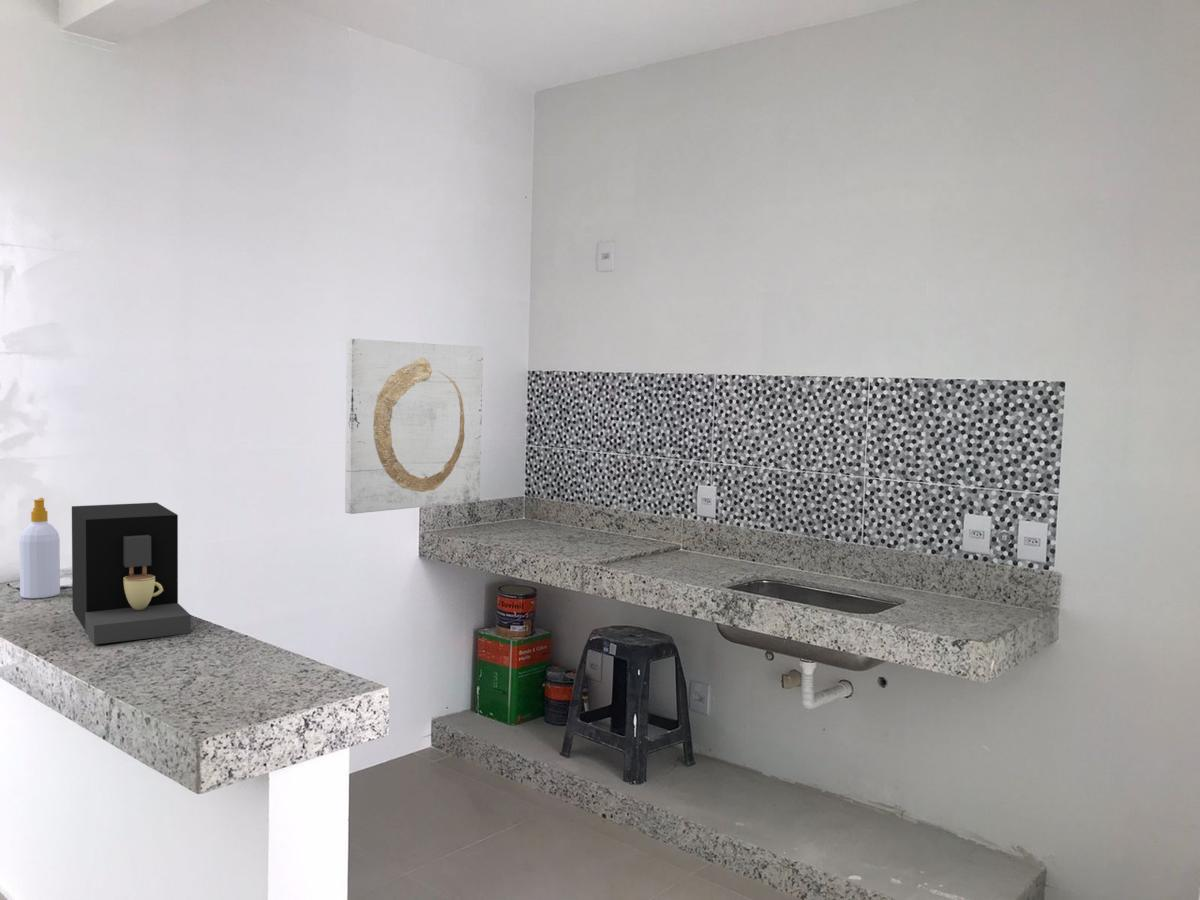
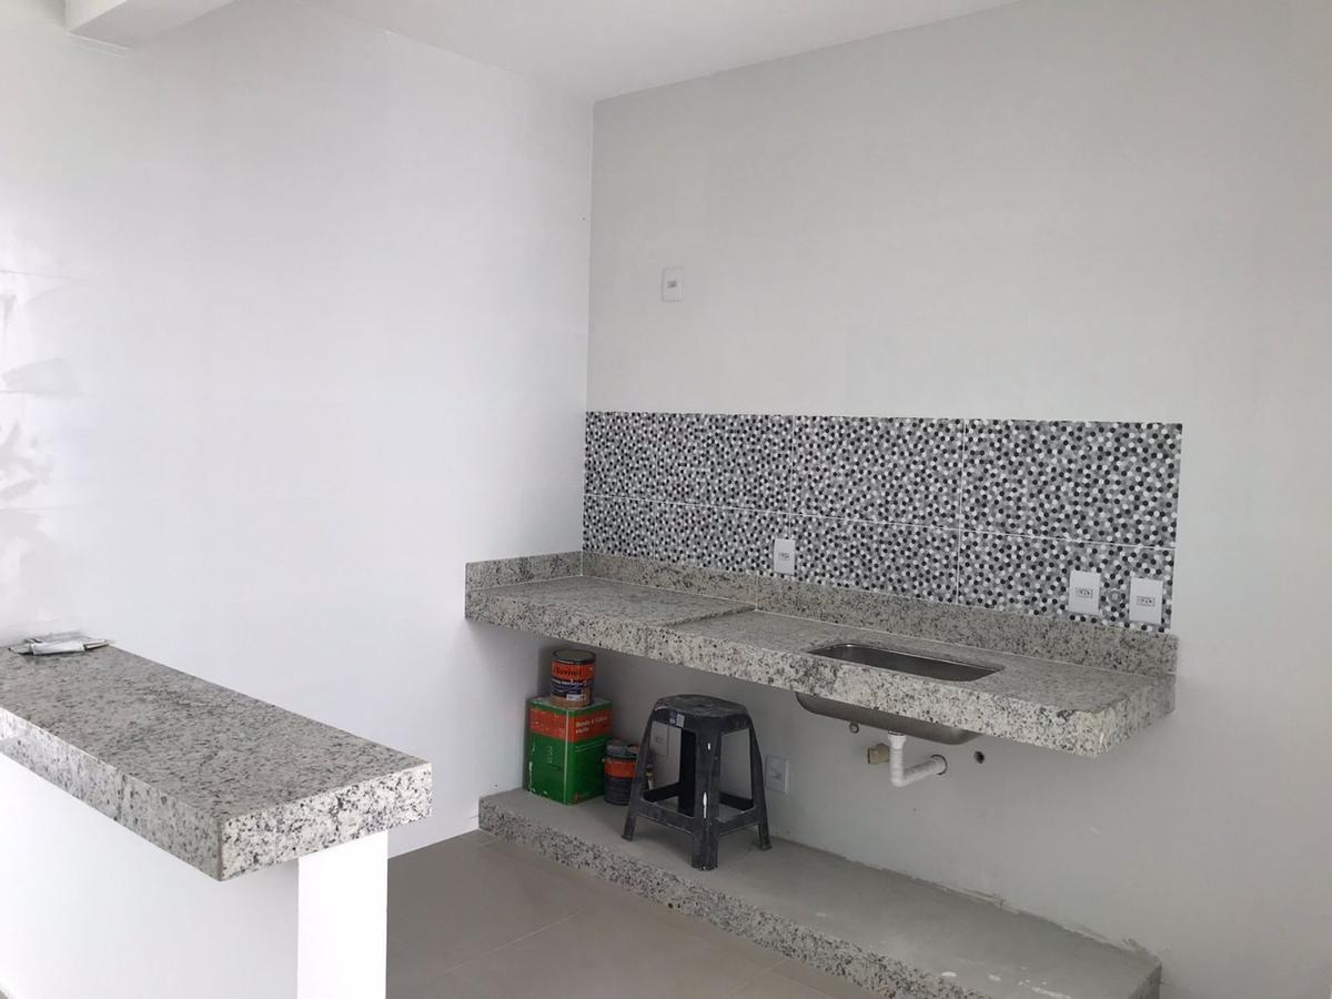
- wall art [344,338,484,515]
- soap bottle [18,497,61,600]
- coffee maker [71,502,192,646]
